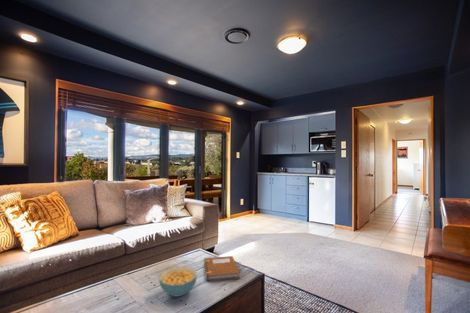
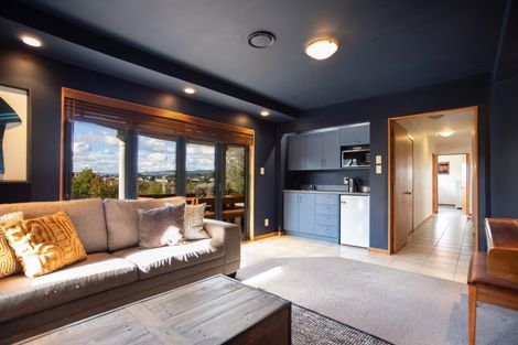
- cereal bowl [158,265,198,297]
- notebook [203,255,241,282]
